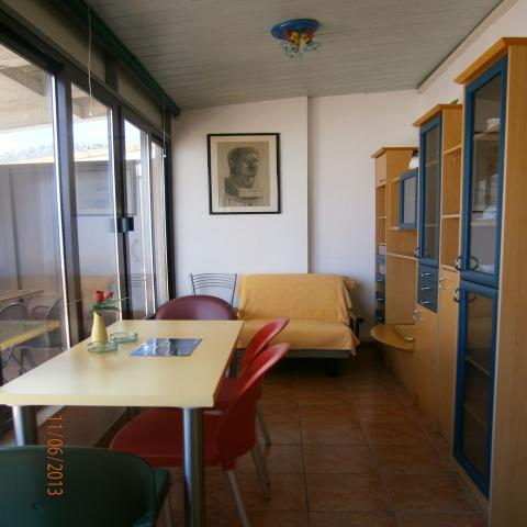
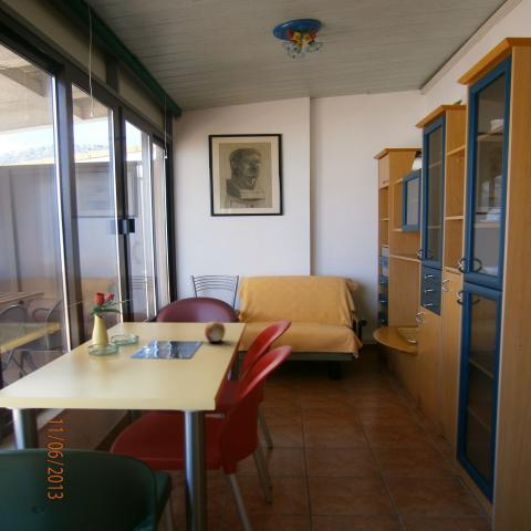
+ apple [204,320,227,343]
